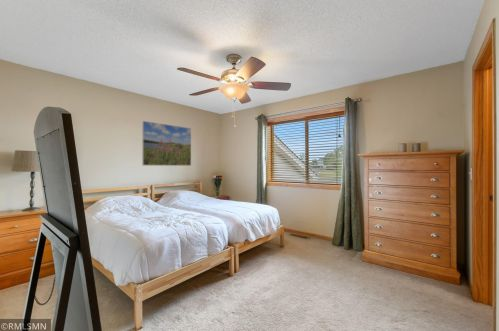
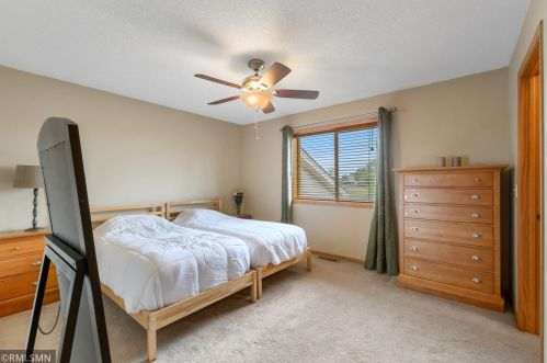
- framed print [141,120,192,167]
